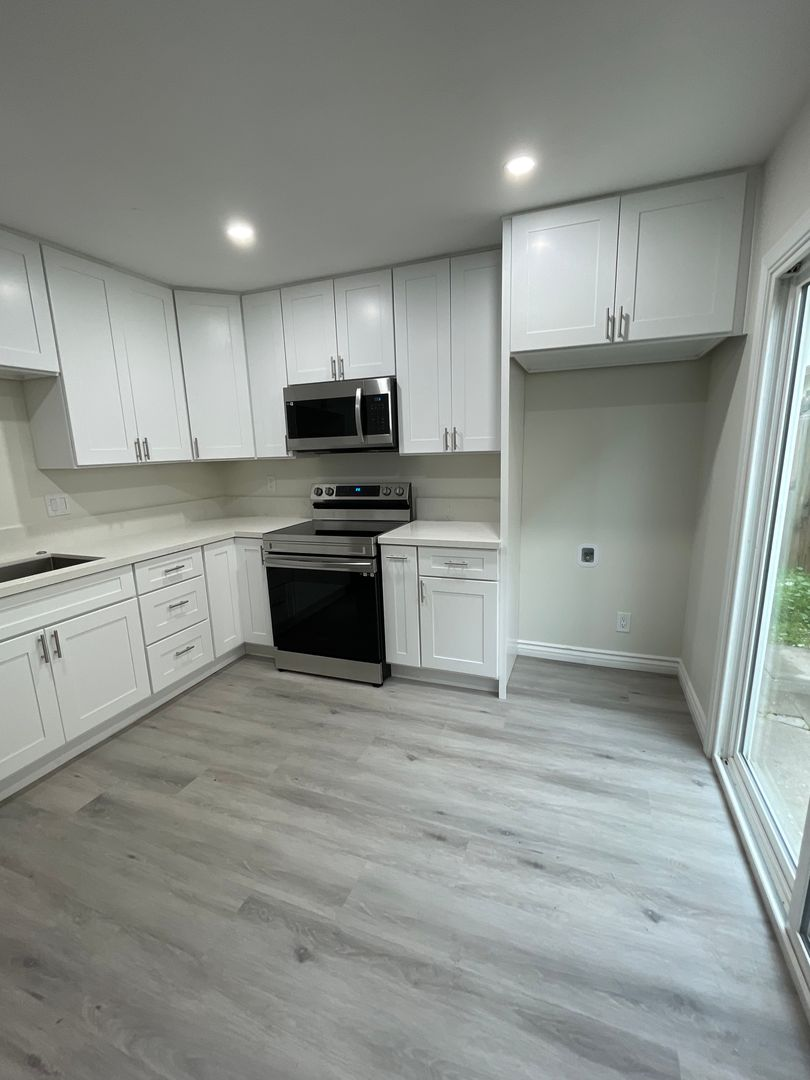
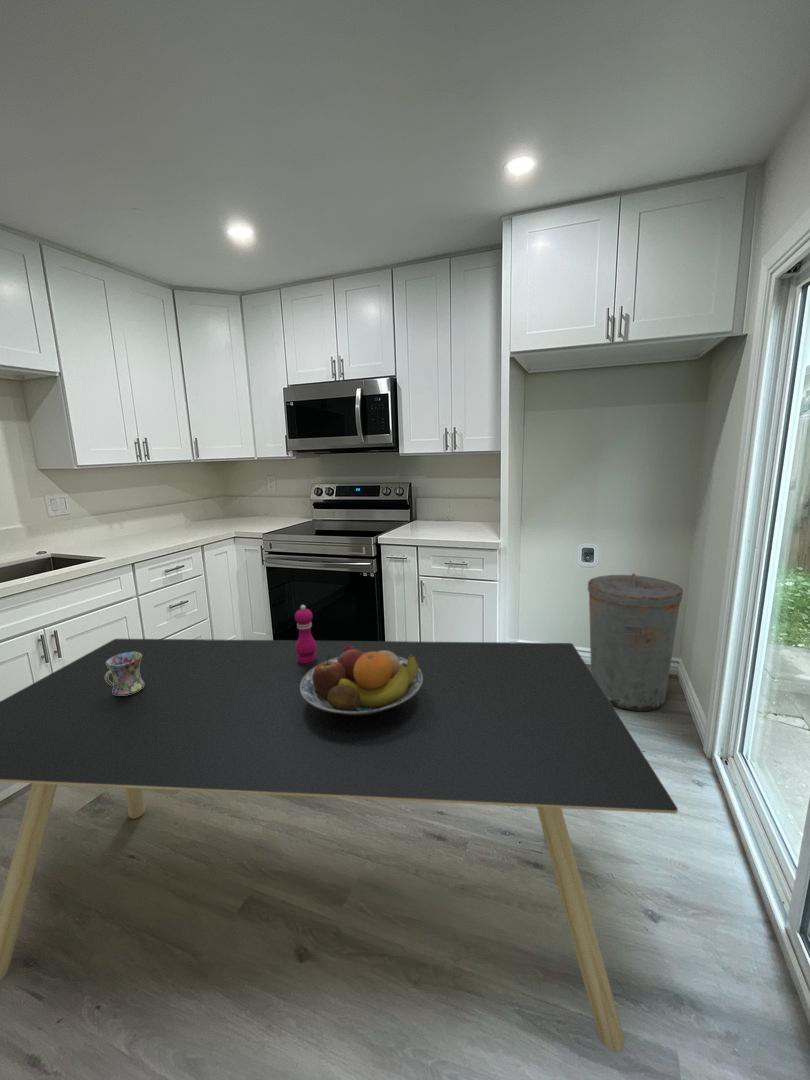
+ pepper mill [294,604,317,663]
+ mug [105,652,144,695]
+ trash can [587,572,684,712]
+ dining table [0,638,679,1053]
+ fruit bowl [300,644,423,715]
